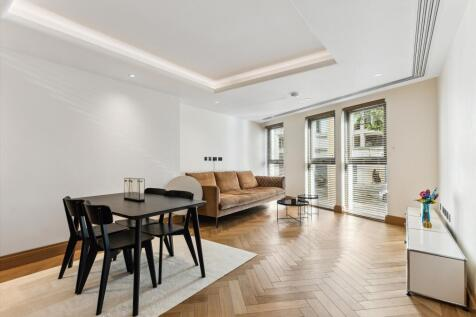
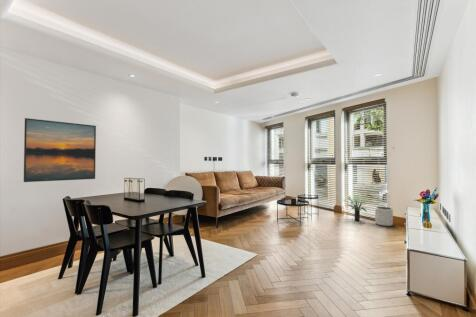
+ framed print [23,117,97,183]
+ potted plant [343,194,372,222]
+ plant pot [374,206,394,227]
